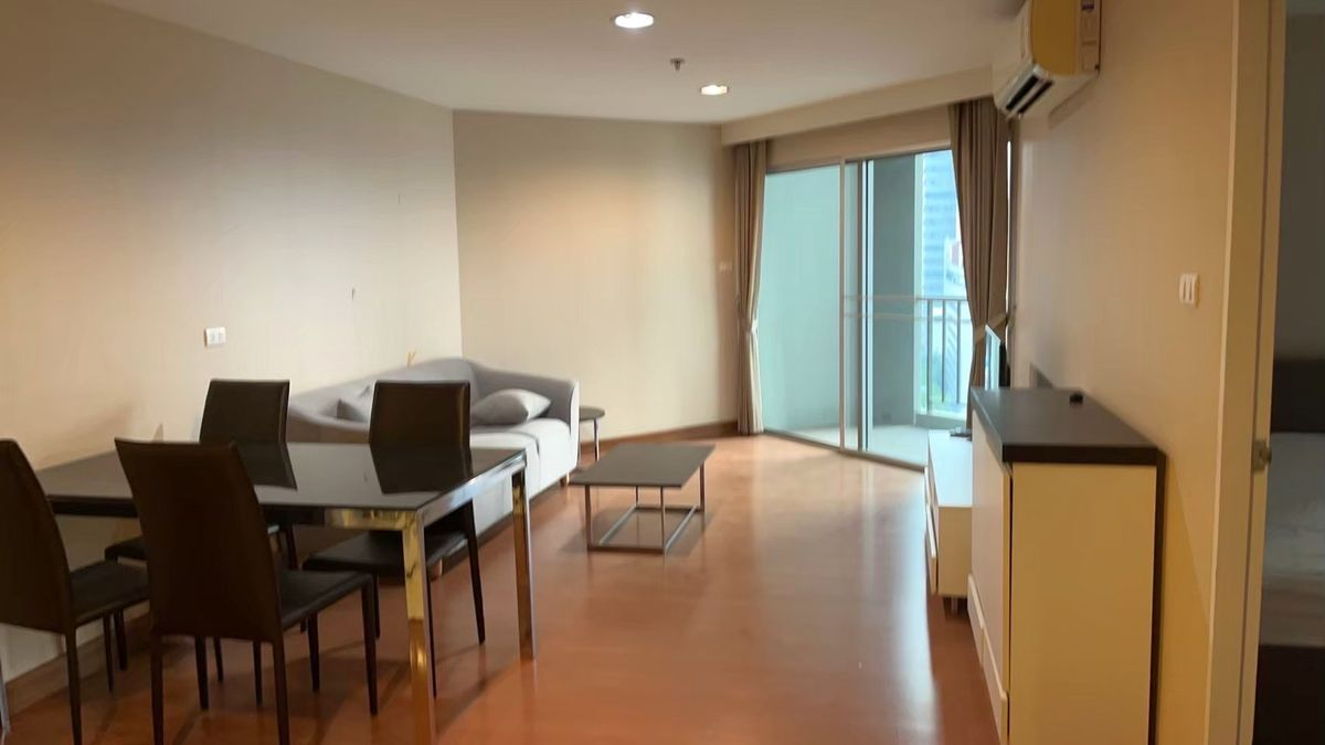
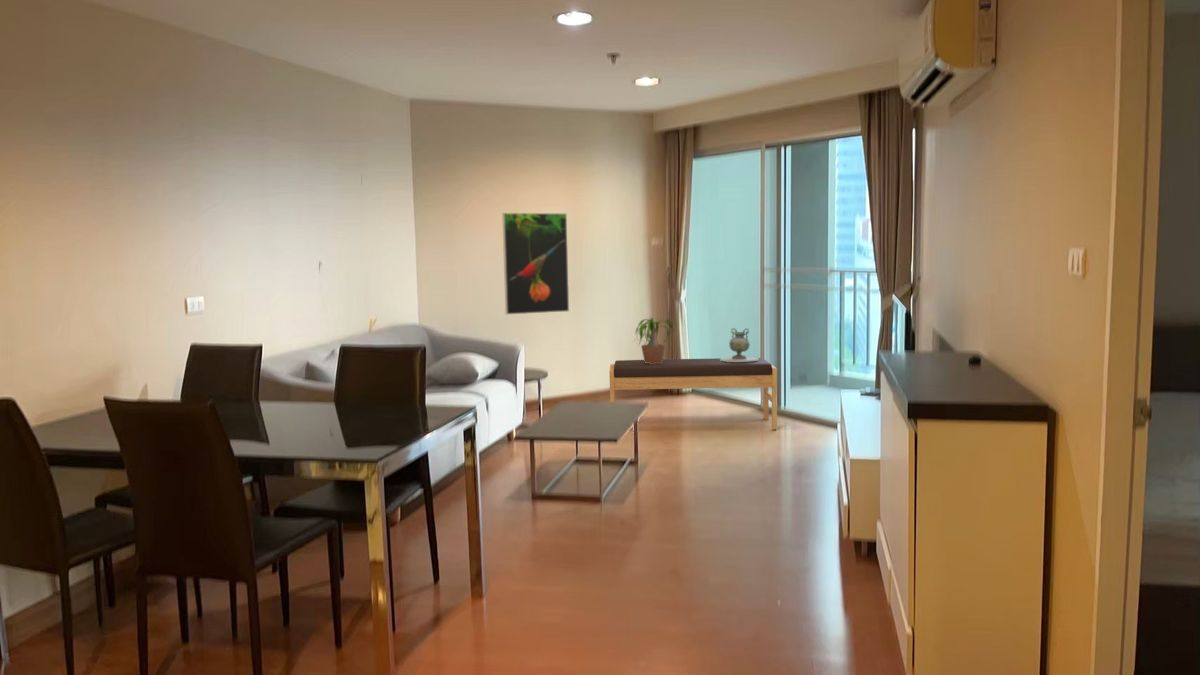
+ bench [608,357,778,430]
+ potted plant [632,317,681,364]
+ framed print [501,212,570,316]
+ decorative vase [720,327,758,362]
